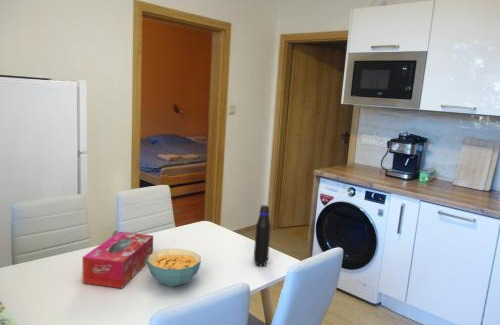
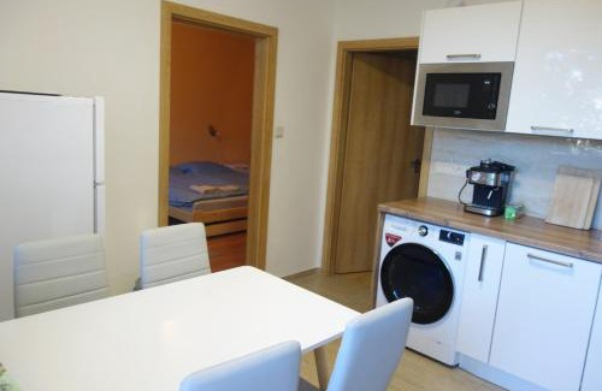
- cereal bowl [147,248,201,287]
- water bottle [253,204,272,267]
- tissue box [82,231,154,289]
